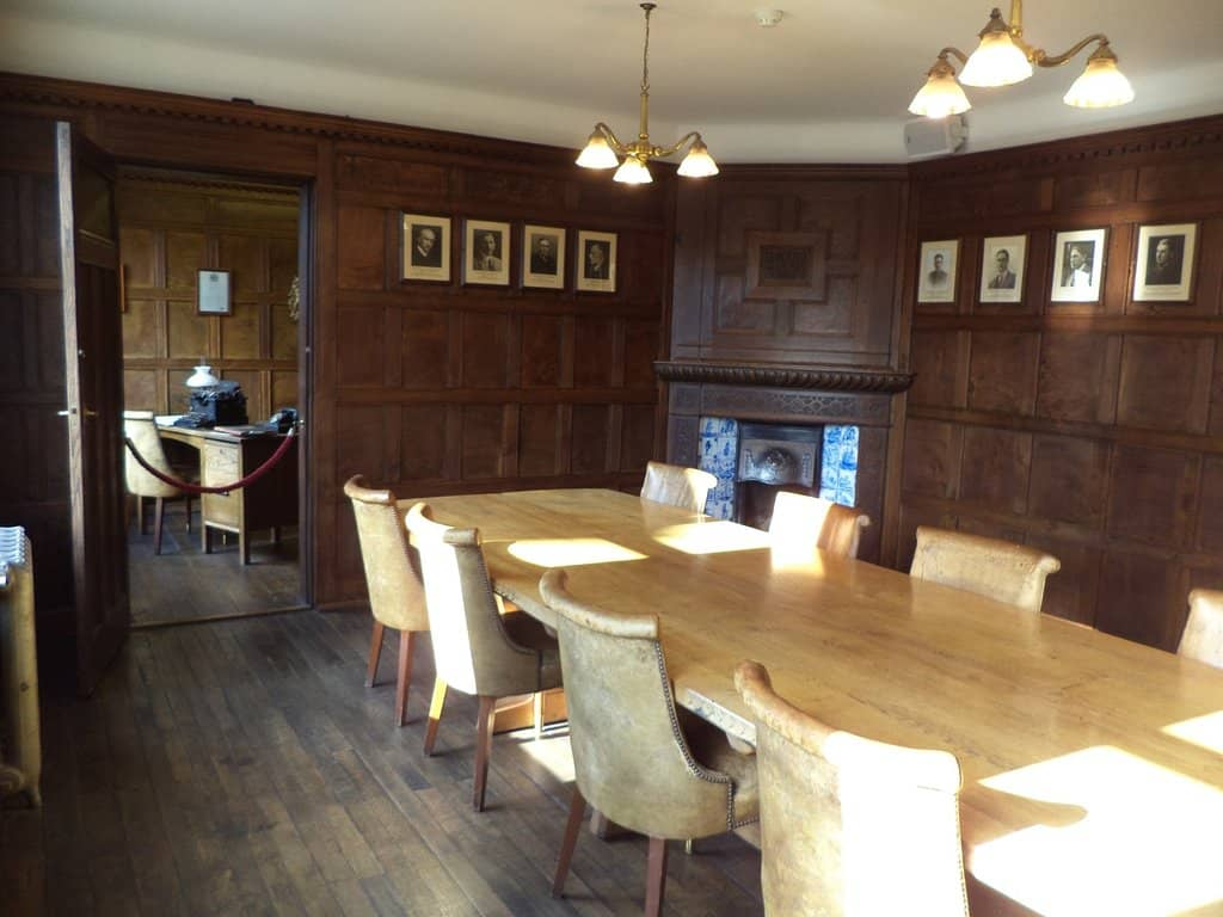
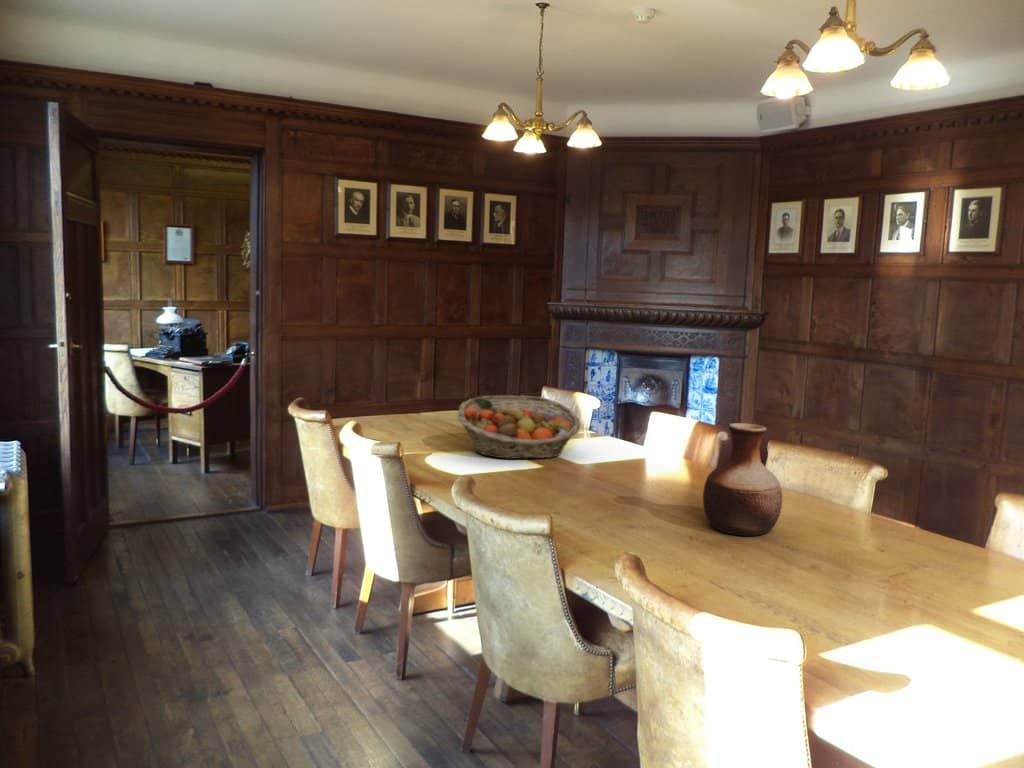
+ fruit basket [457,394,582,460]
+ vase [702,422,783,537]
